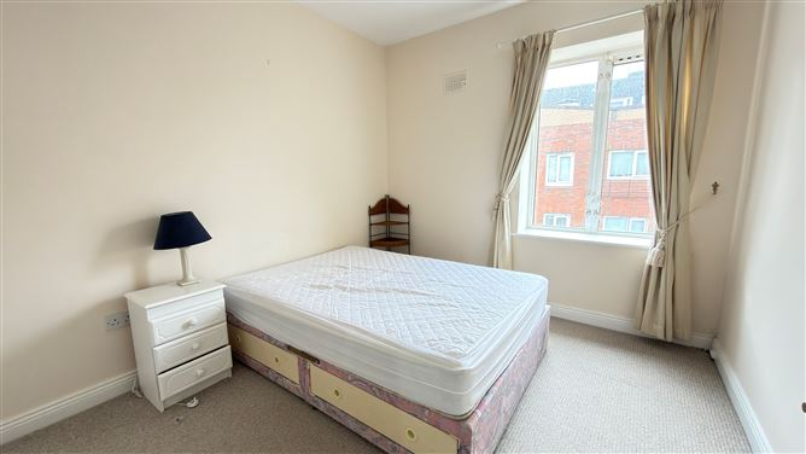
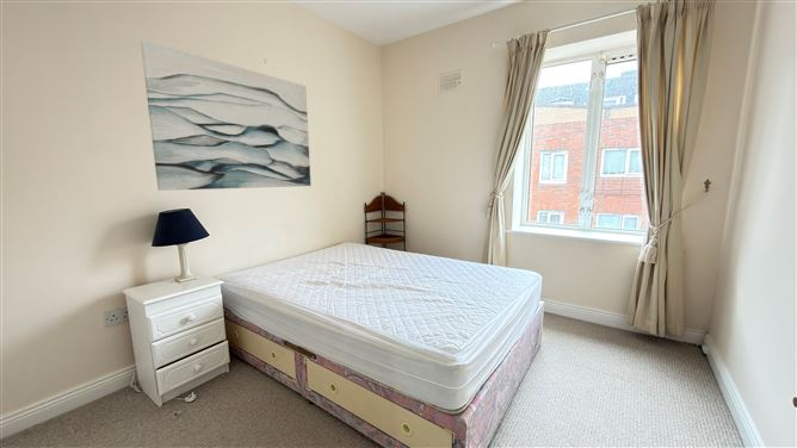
+ wall art [140,39,311,192]
